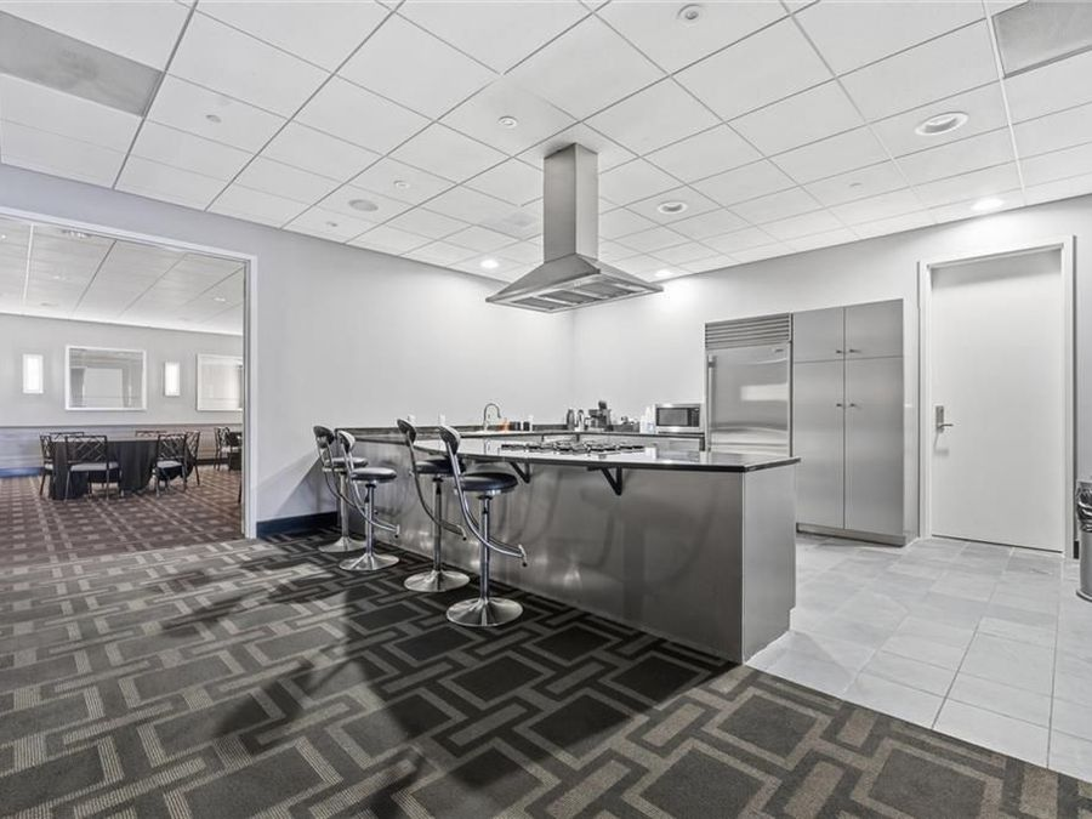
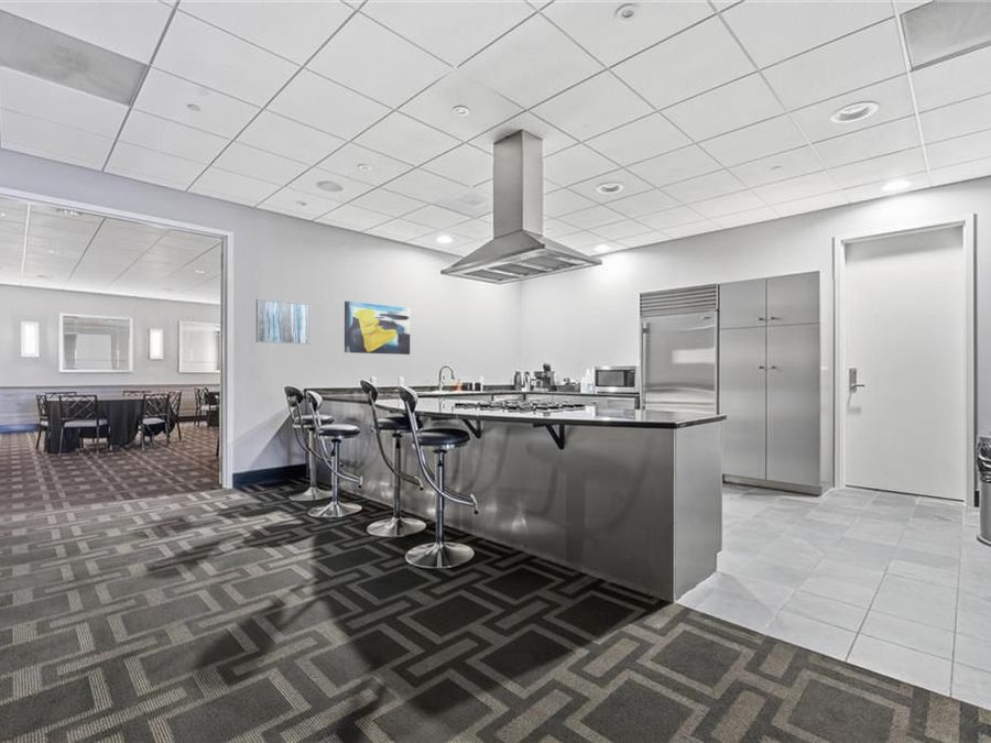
+ wall art [255,298,311,346]
+ wall art [344,301,411,356]
